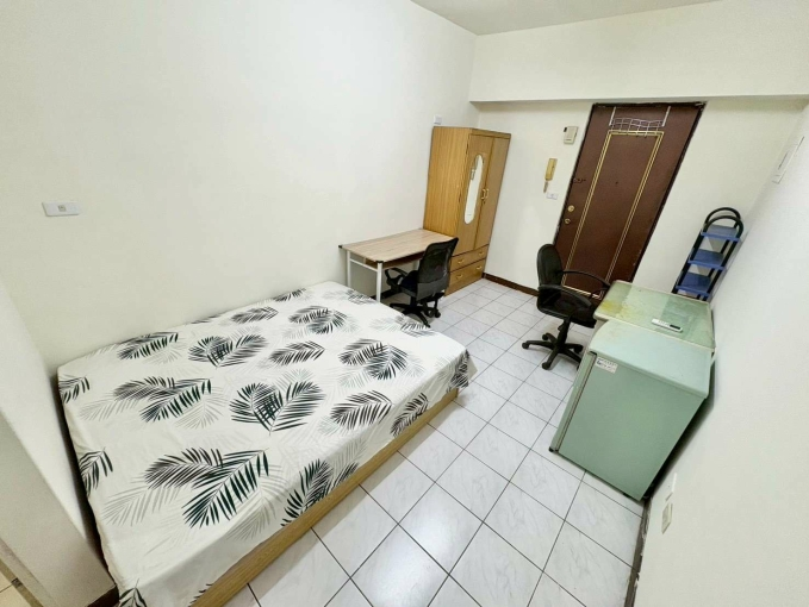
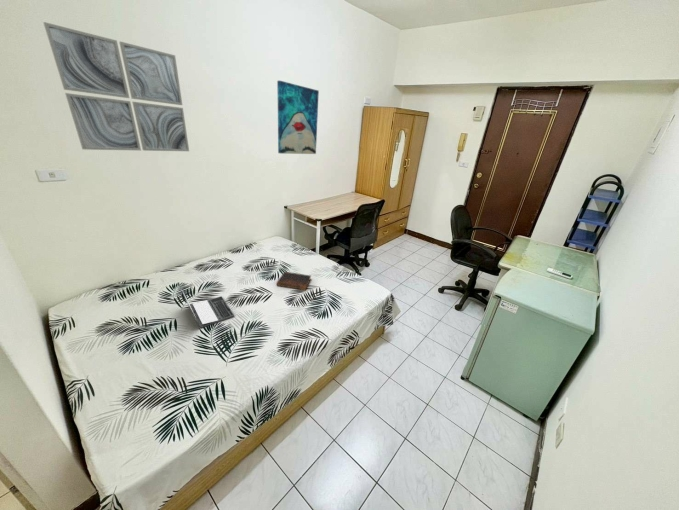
+ wall art [42,21,190,152]
+ wall art [276,80,320,155]
+ book [276,271,312,291]
+ laptop [177,282,235,329]
